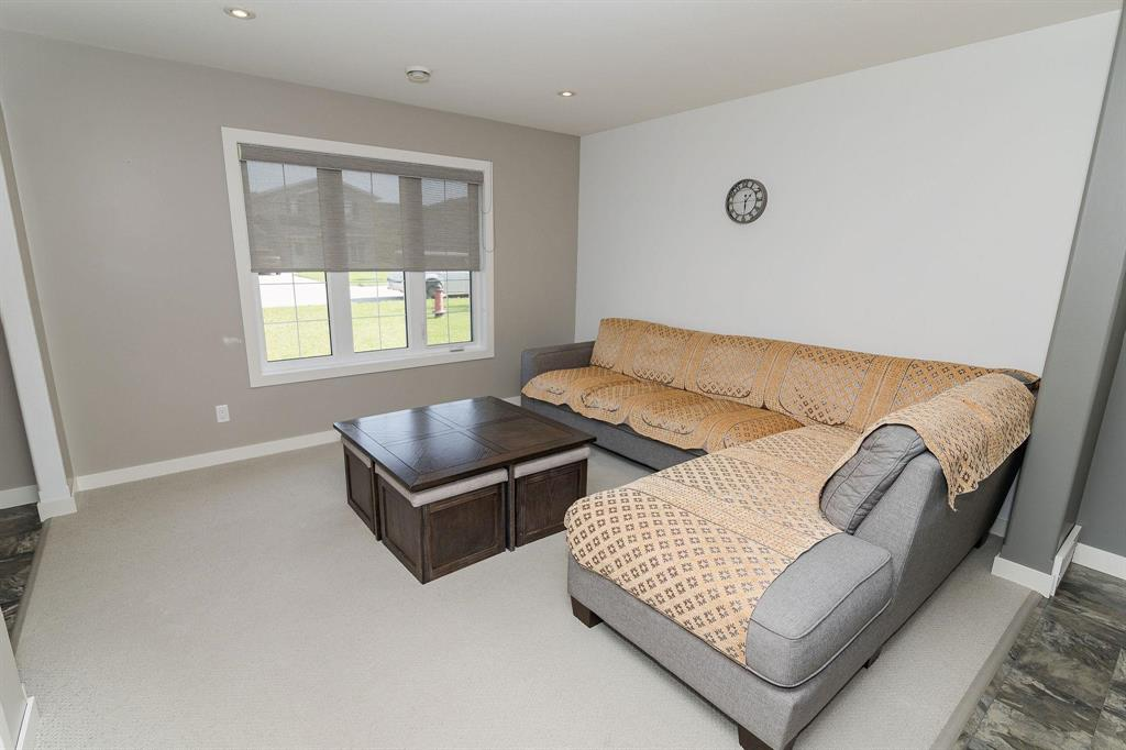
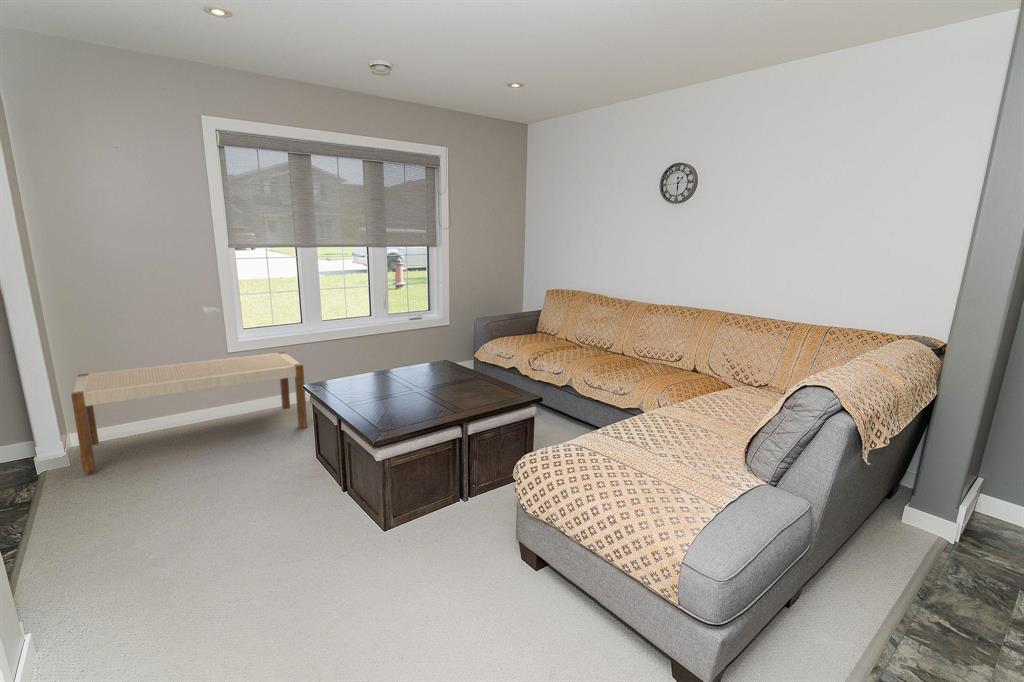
+ bench [70,351,308,474]
